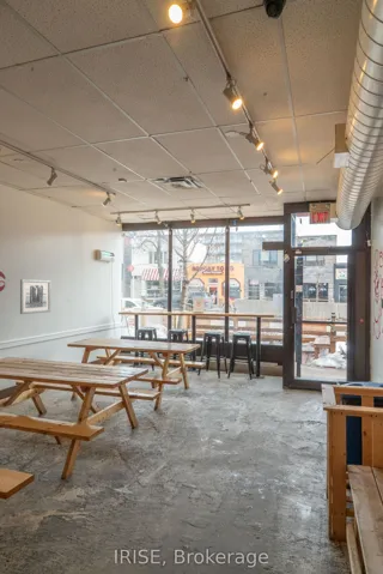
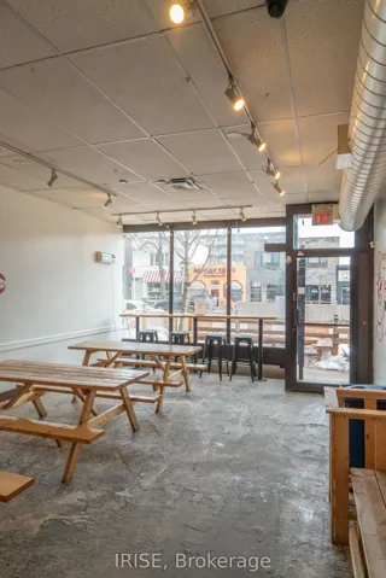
- wall art [19,278,51,315]
